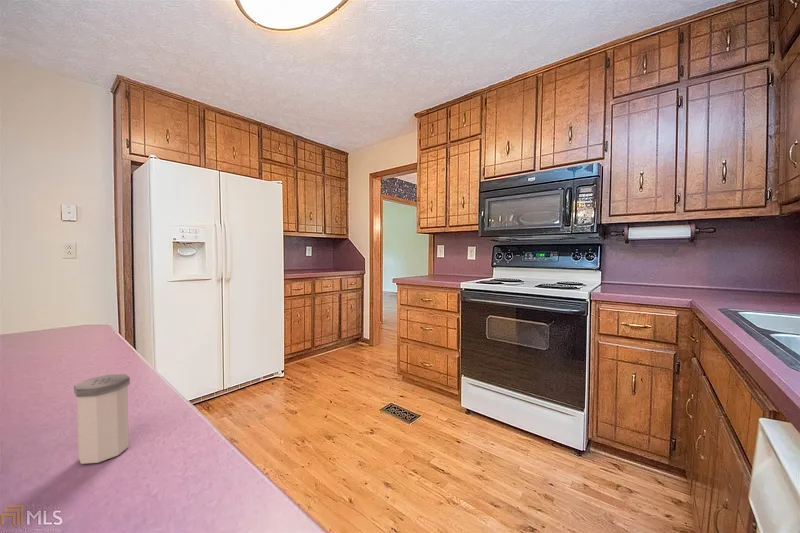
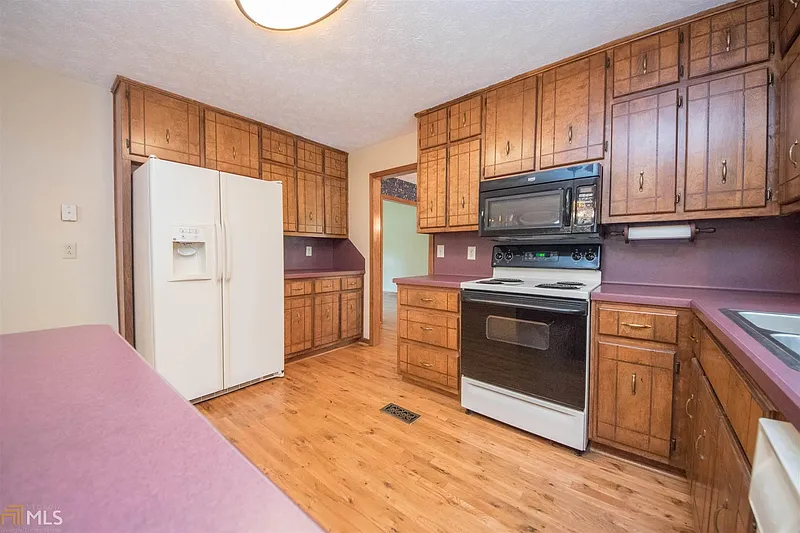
- salt shaker [73,373,131,465]
